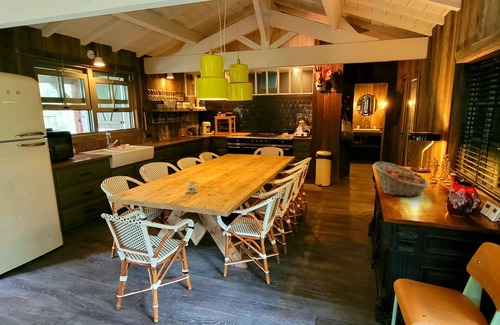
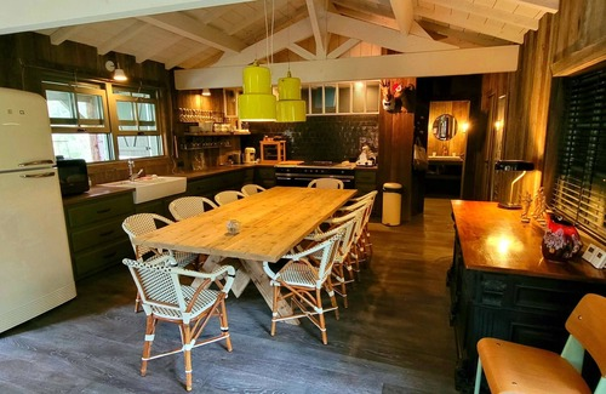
- fruit basket [372,161,429,197]
